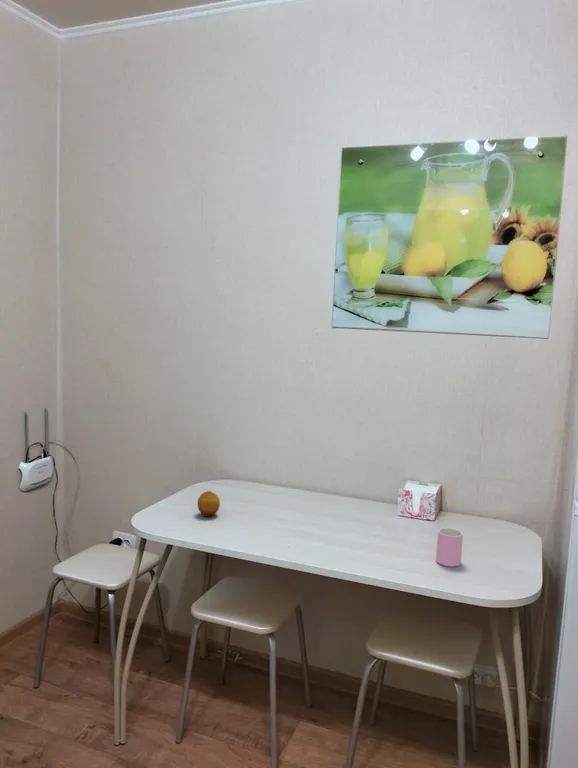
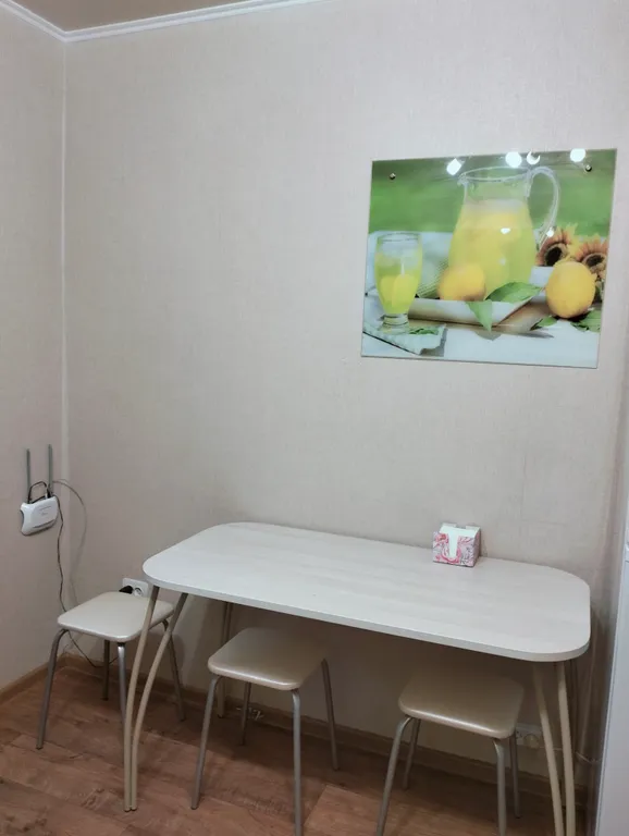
- cup [435,527,464,568]
- fruit [197,490,221,518]
